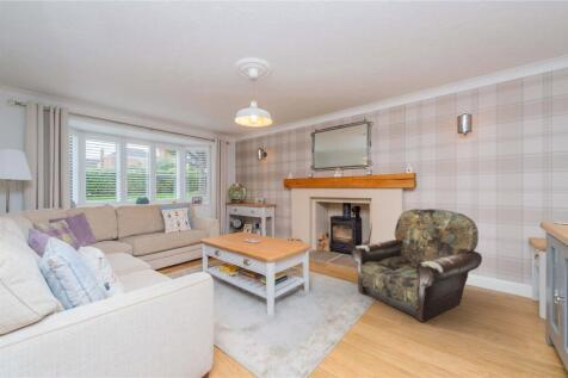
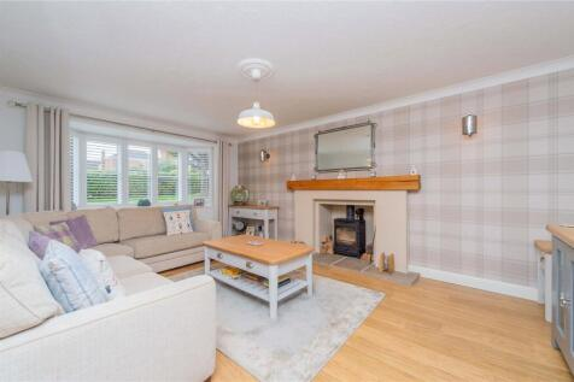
- armchair [350,207,483,323]
